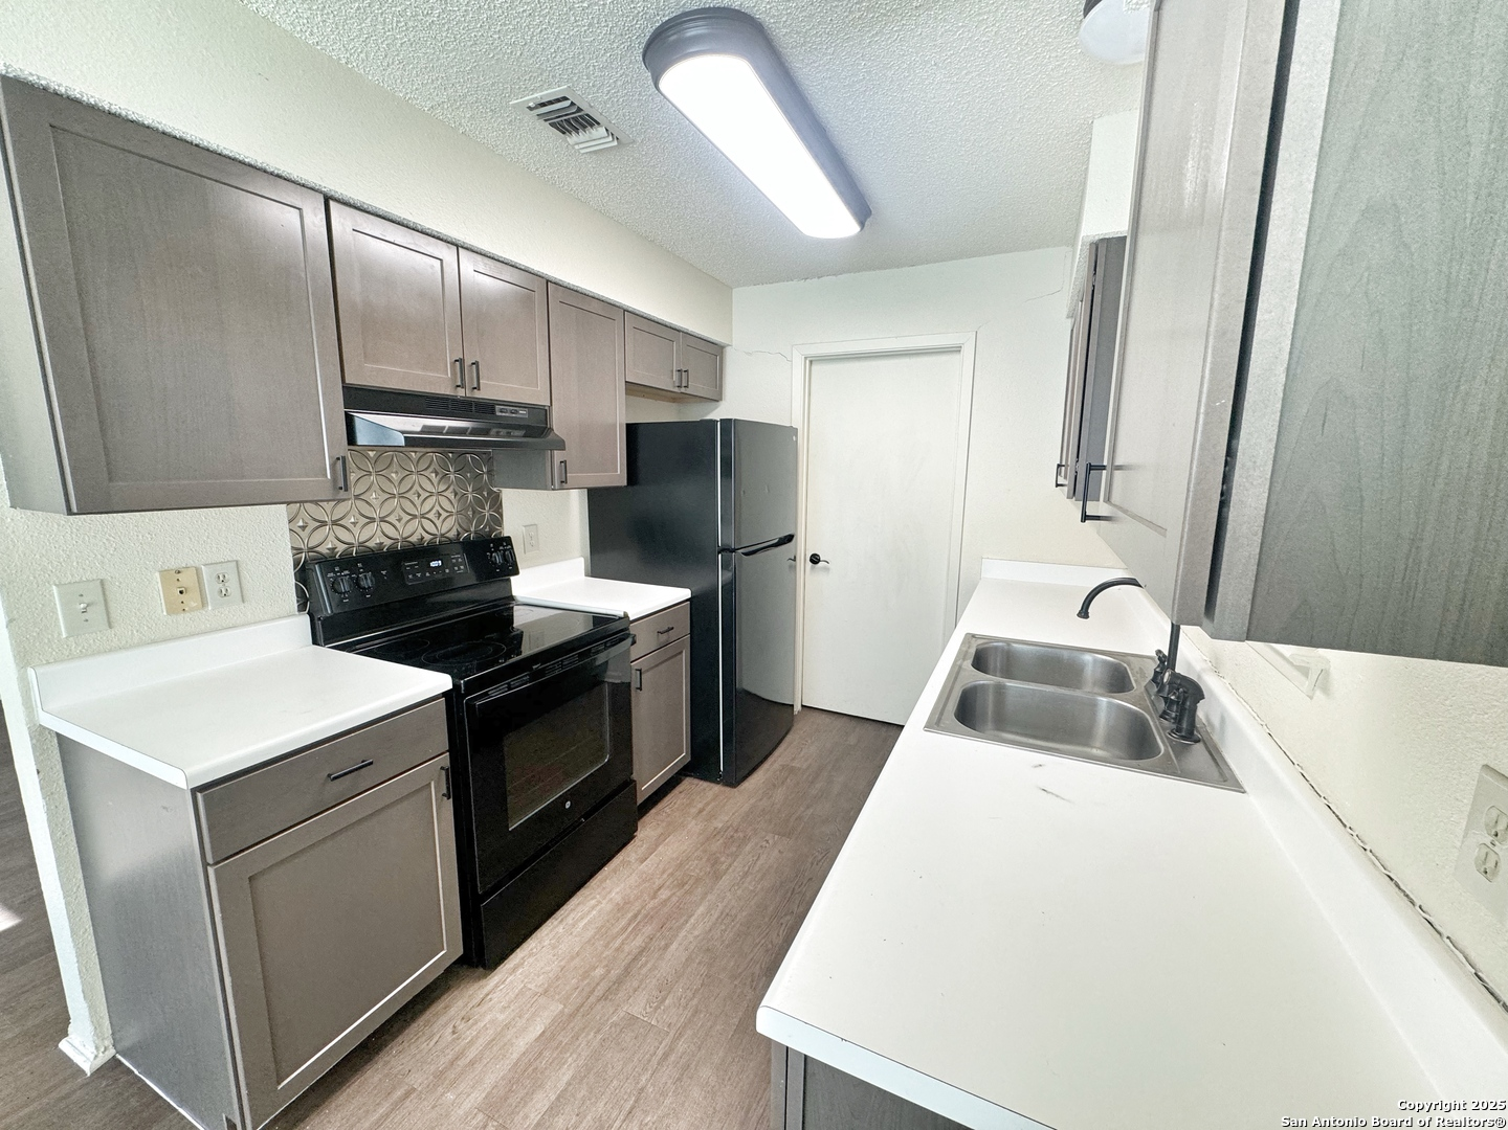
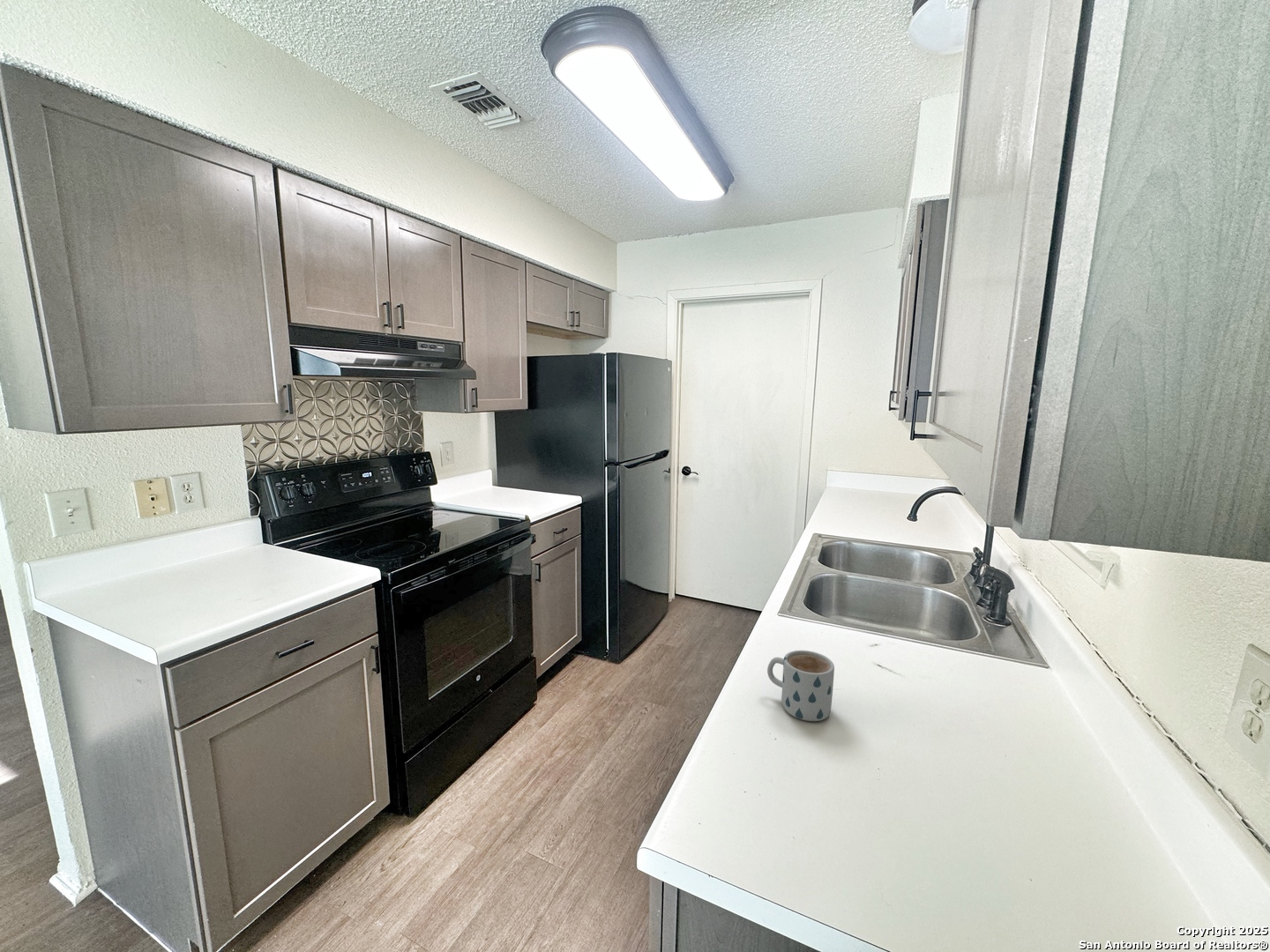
+ mug [766,650,835,722]
